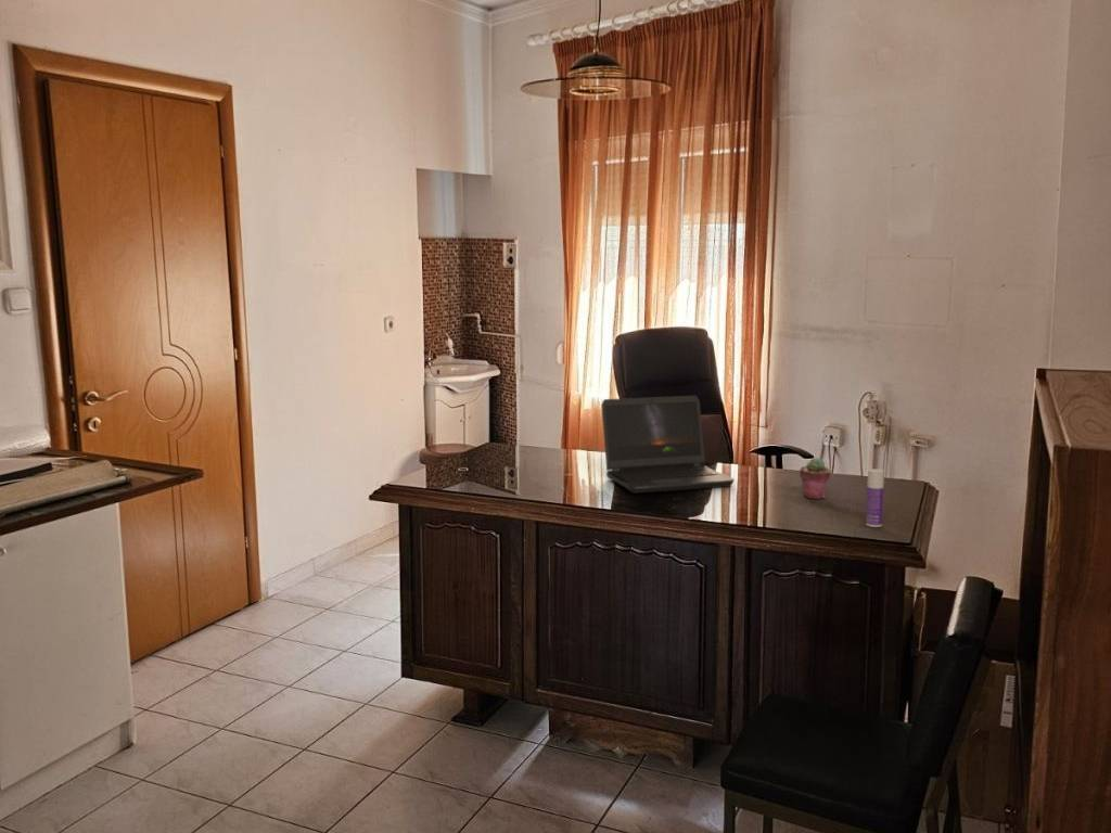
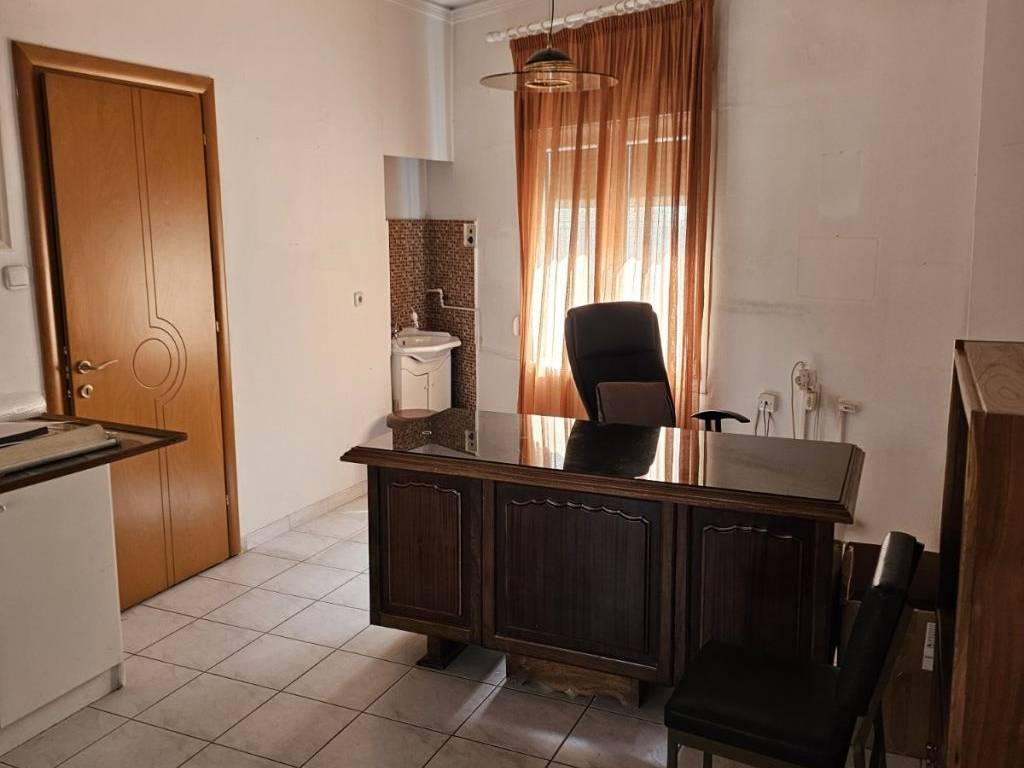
- laptop computer [600,395,736,495]
- bottle [865,467,885,528]
- potted succulent [799,457,832,500]
